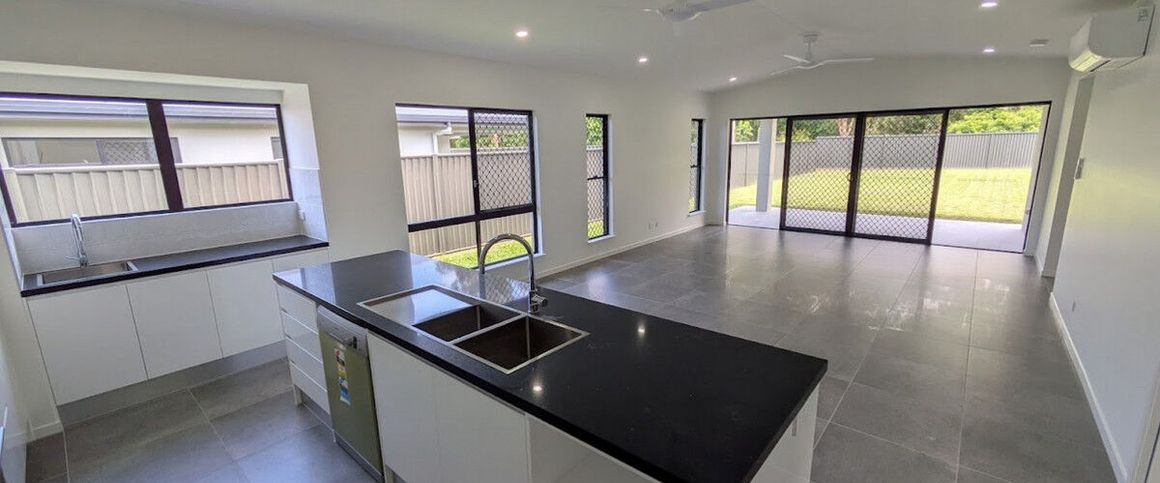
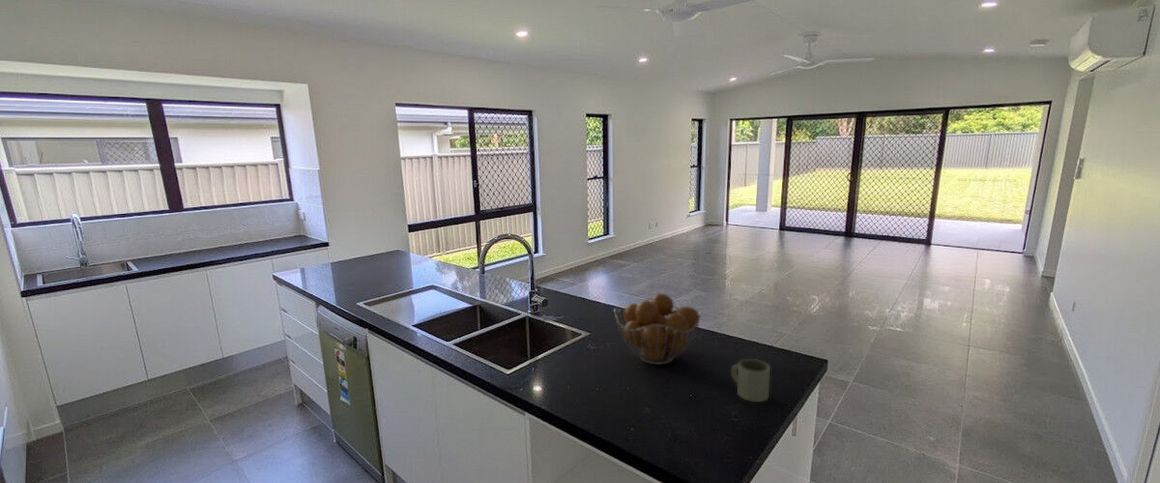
+ fruit basket [613,292,702,366]
+ mug [730,358,771,403]
